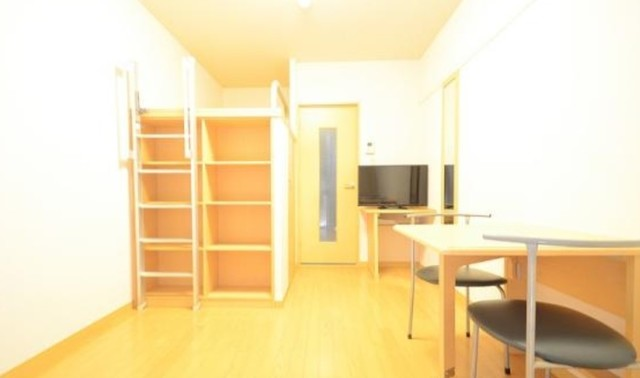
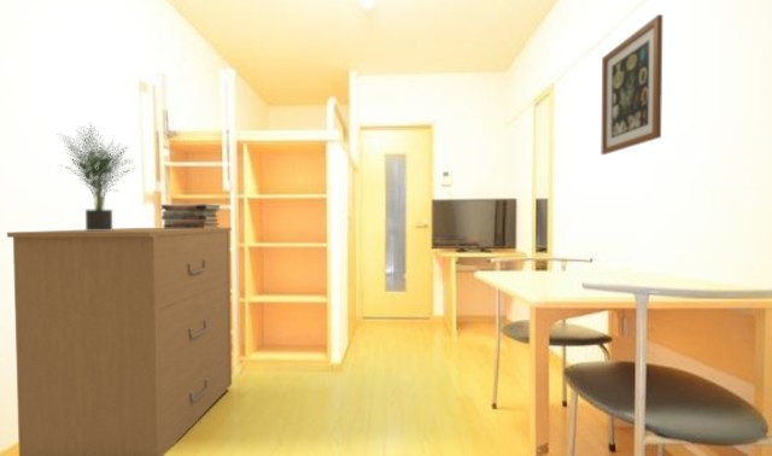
+ wall art [600,13,663,156]
+ filing cabinet [6,227,233,456]
+ potted plant [57,123,136,230]
+ book stack [160,203,222,228]
